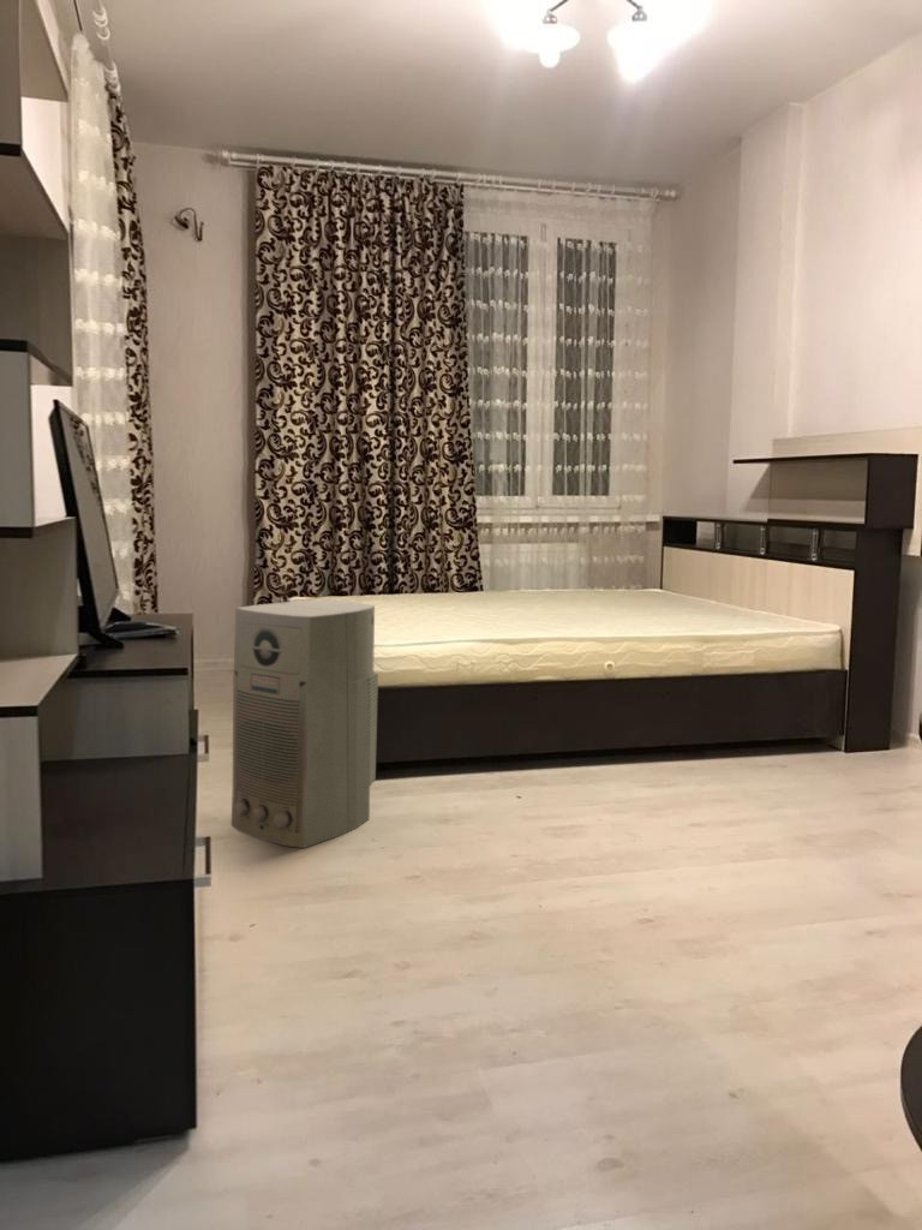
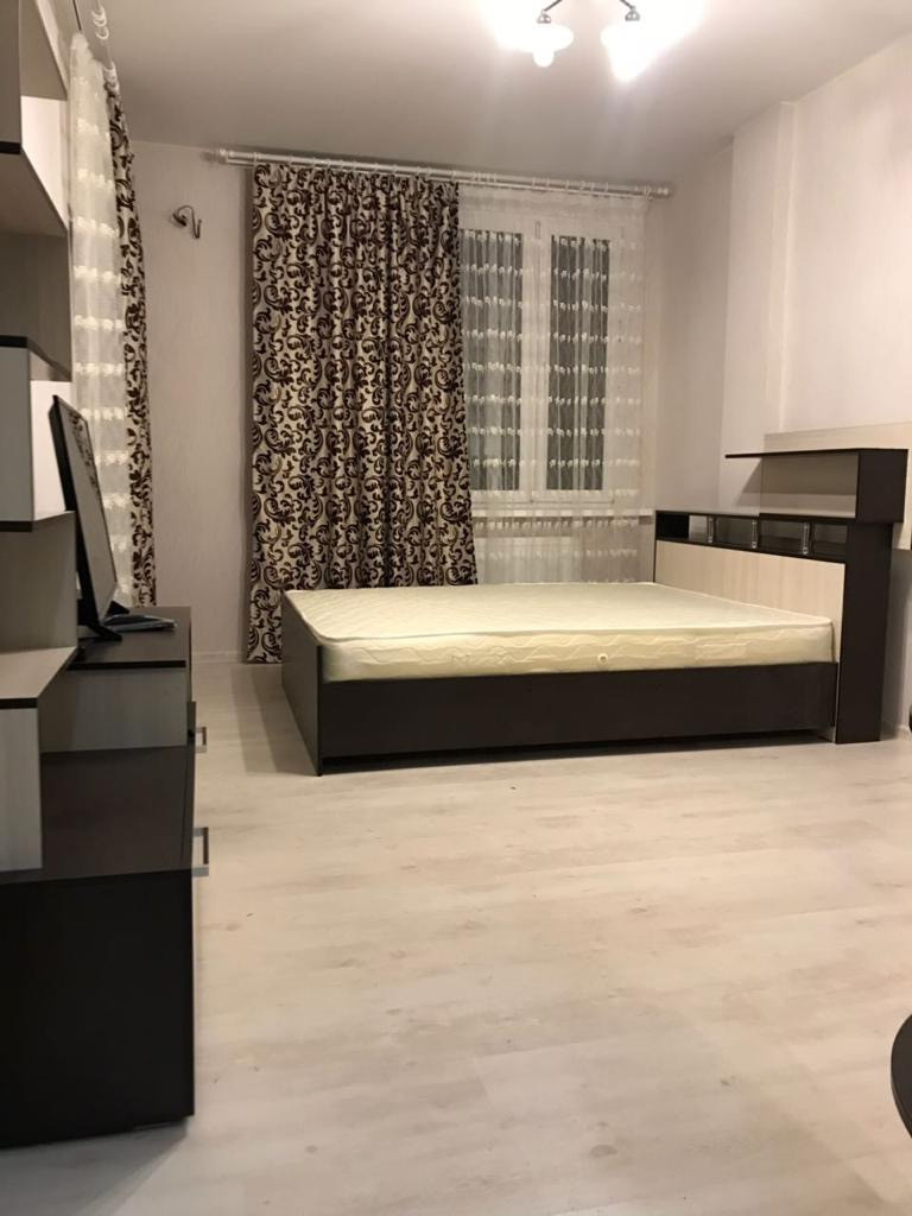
- air purifier [230,599,379,849]
